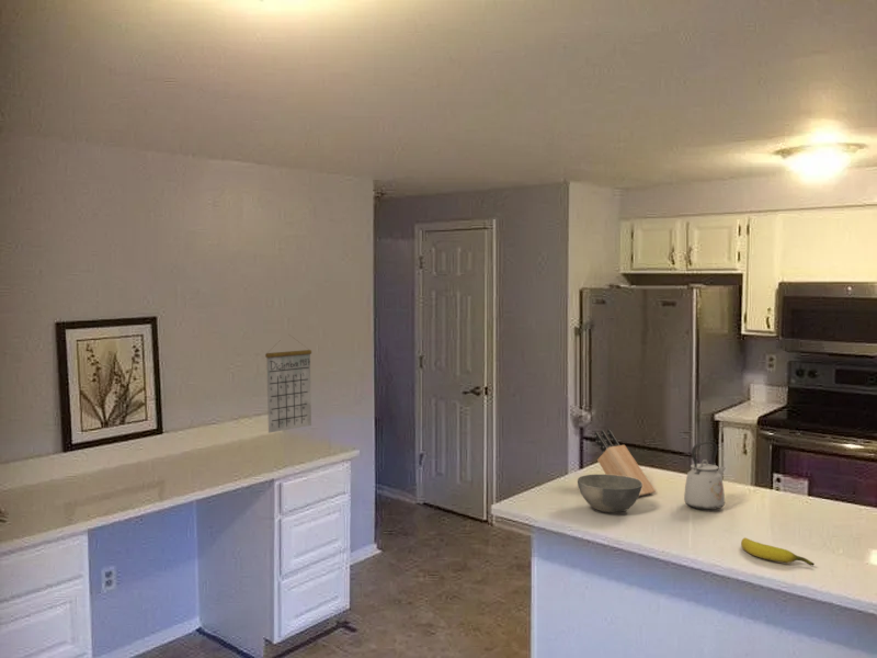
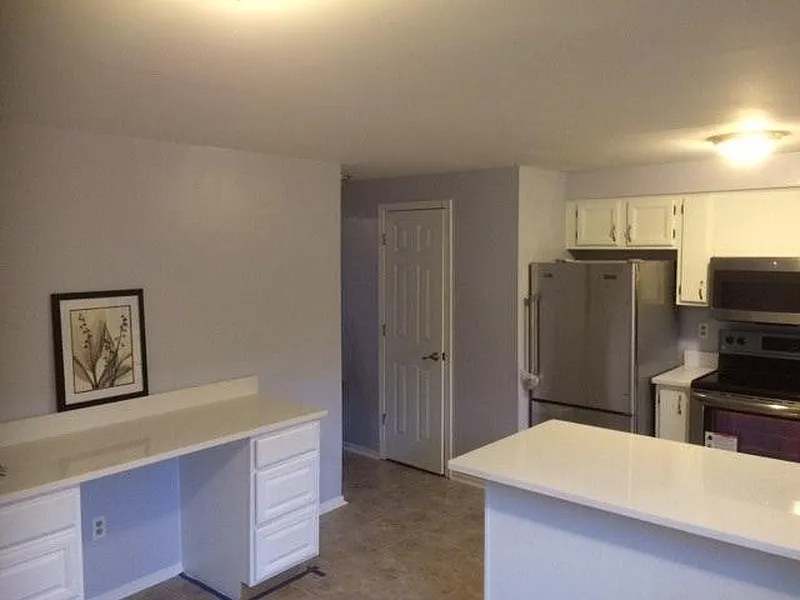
- bowl [577,474,642,513]
- calendar [264,334,312,434]
- knife block [593,428,657,497]
- kettle [683,440,726,511]
- banana [740,536,816,567]
